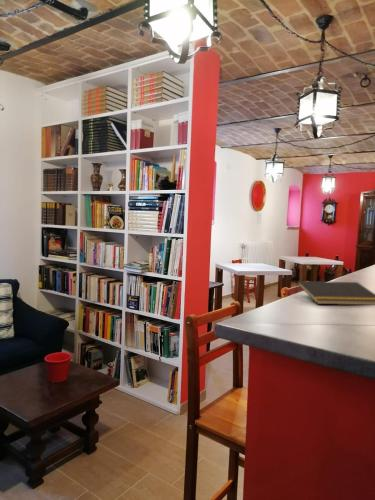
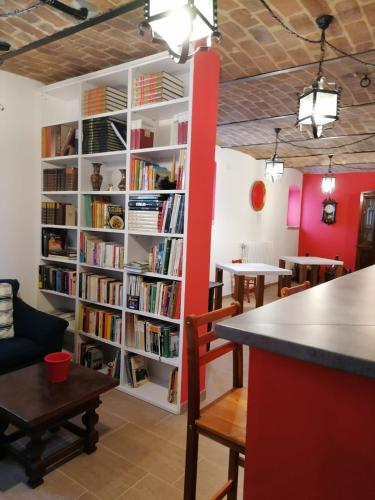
- notepad [294,280,375,306]
